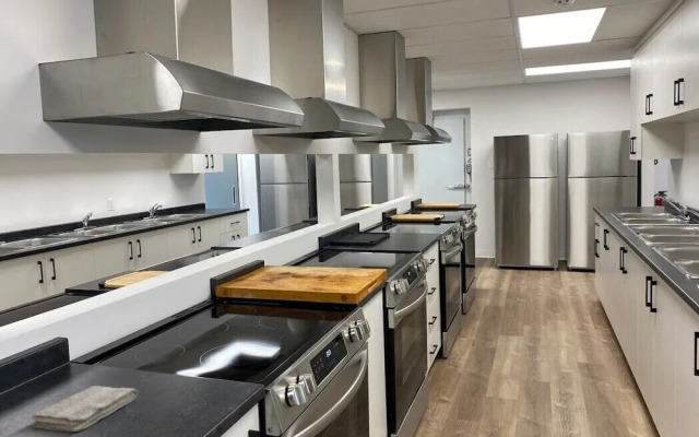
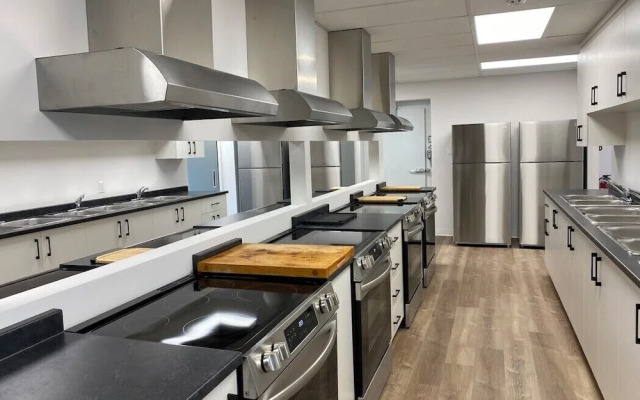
- washcloth [31,385,139,433]
